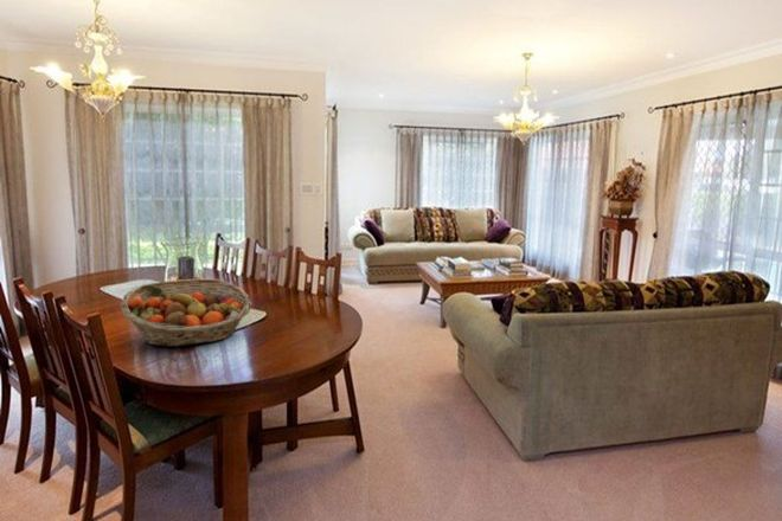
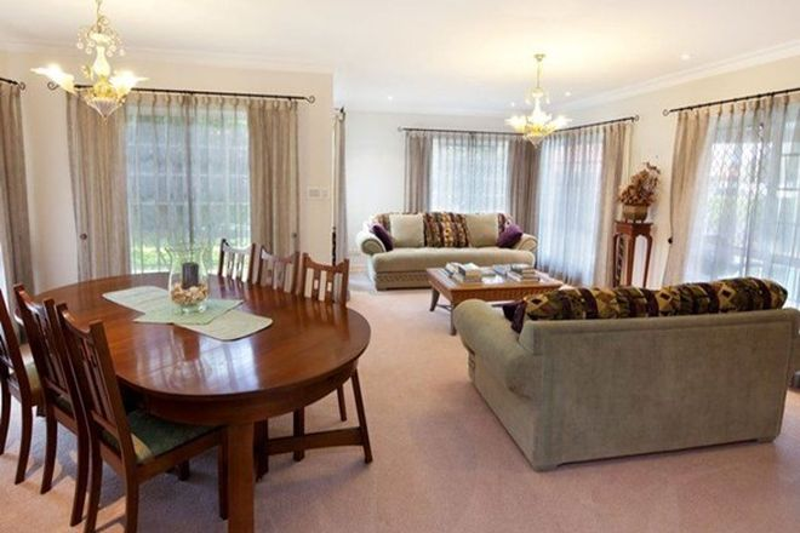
- fruit basket [120,277,252,348]
